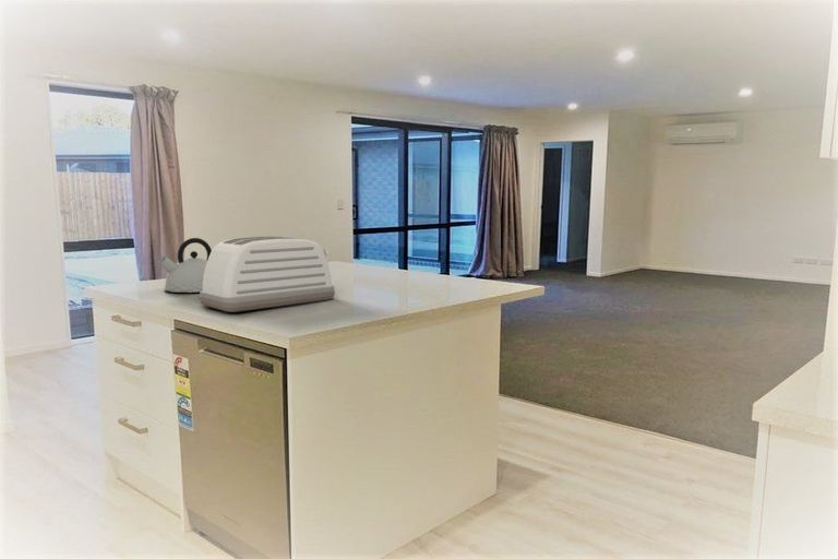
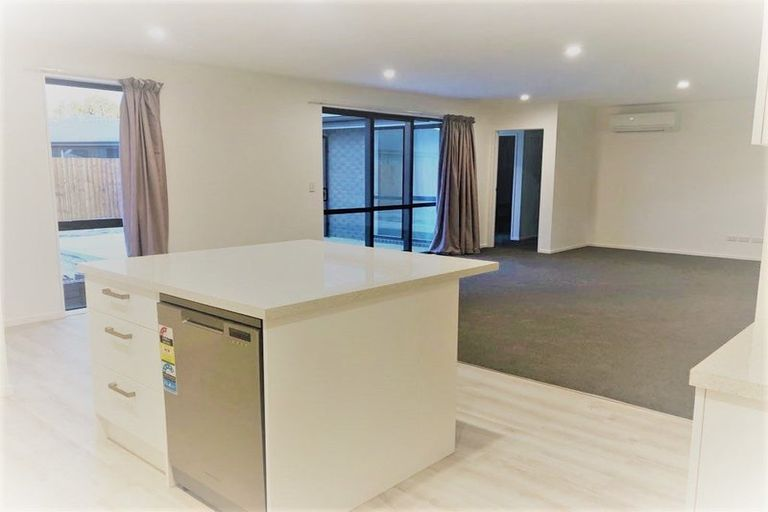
- kettle [157,237,213,294]
- toaster [199,236,336,313]
